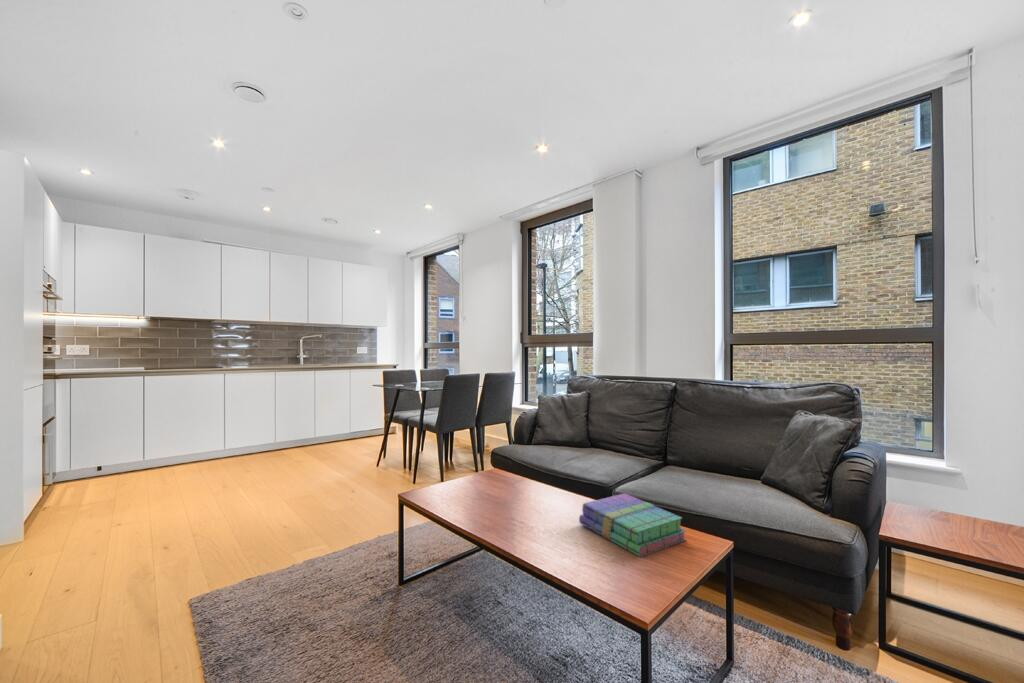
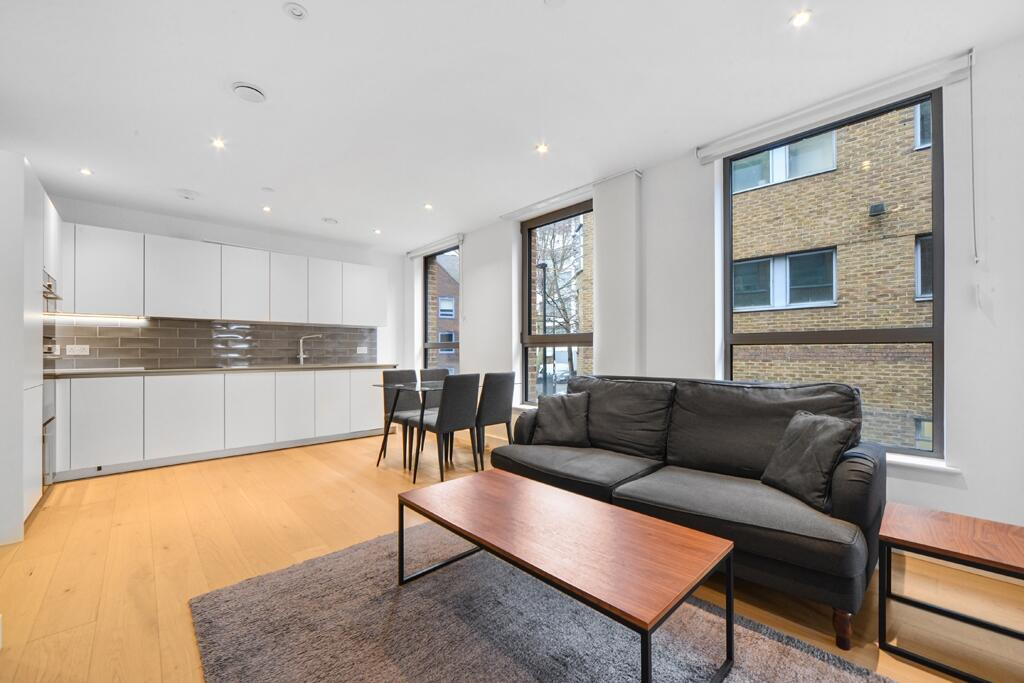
- books [578,492,687,558]
